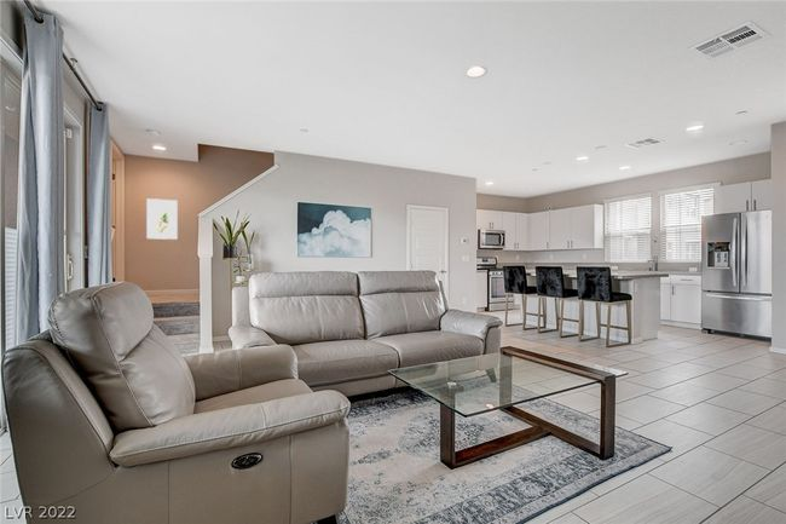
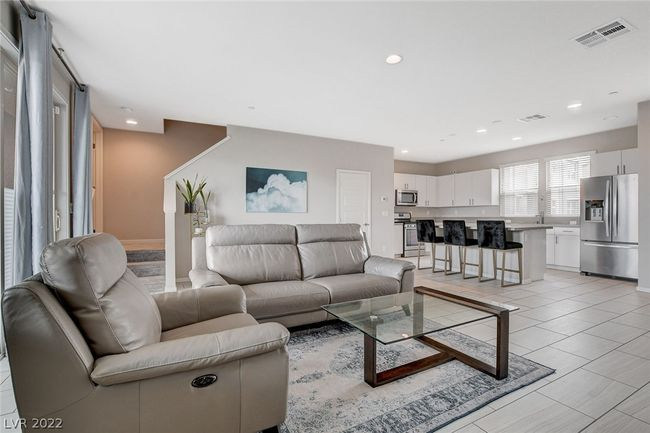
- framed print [145,197,179,241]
